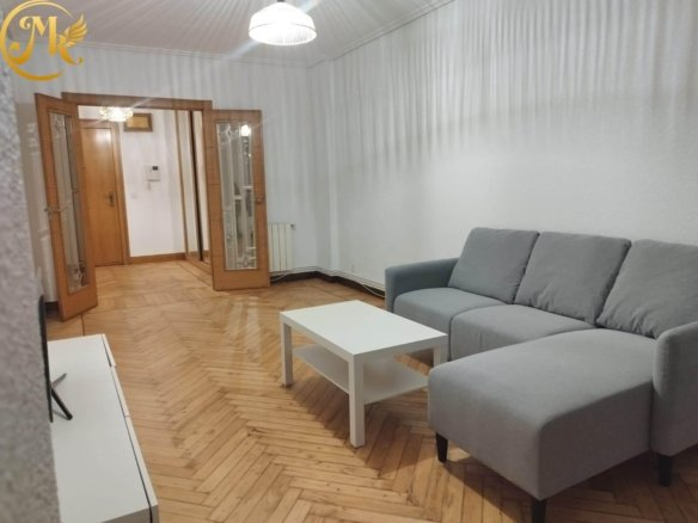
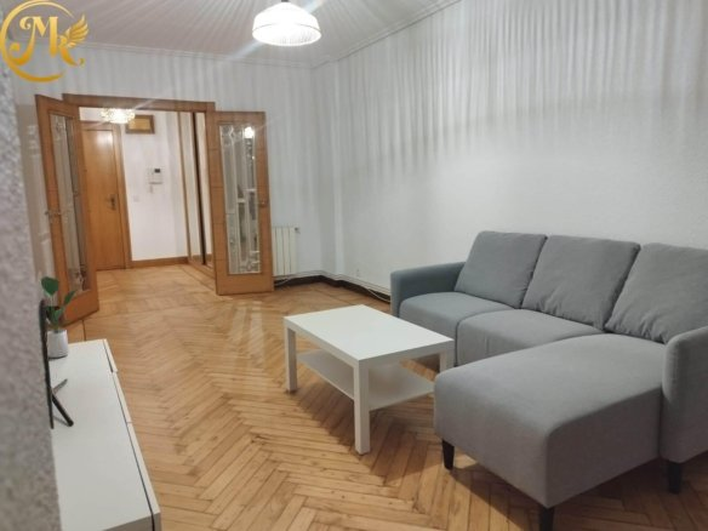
+ potted plant [40,275,78,359]
